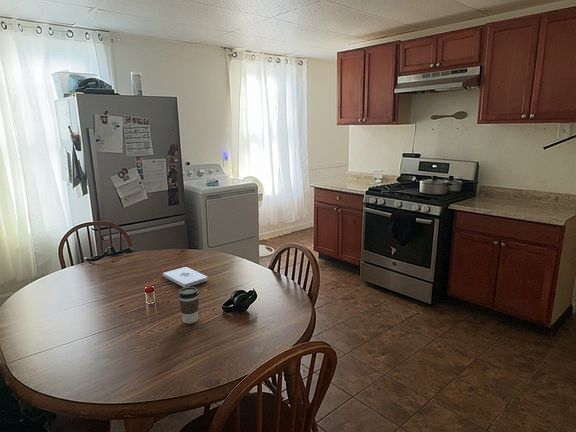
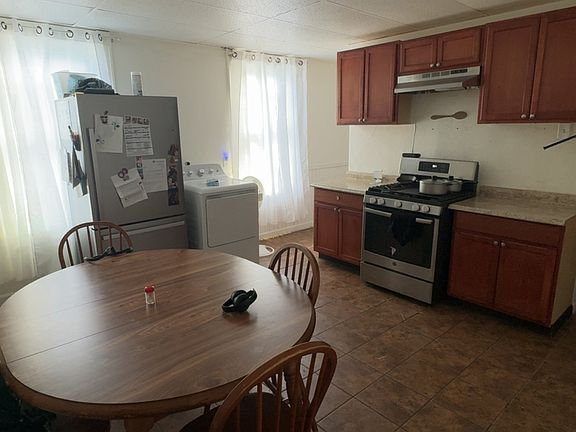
- coffee cup [177,286,200,324]
- notepad [162,266,208,288]
